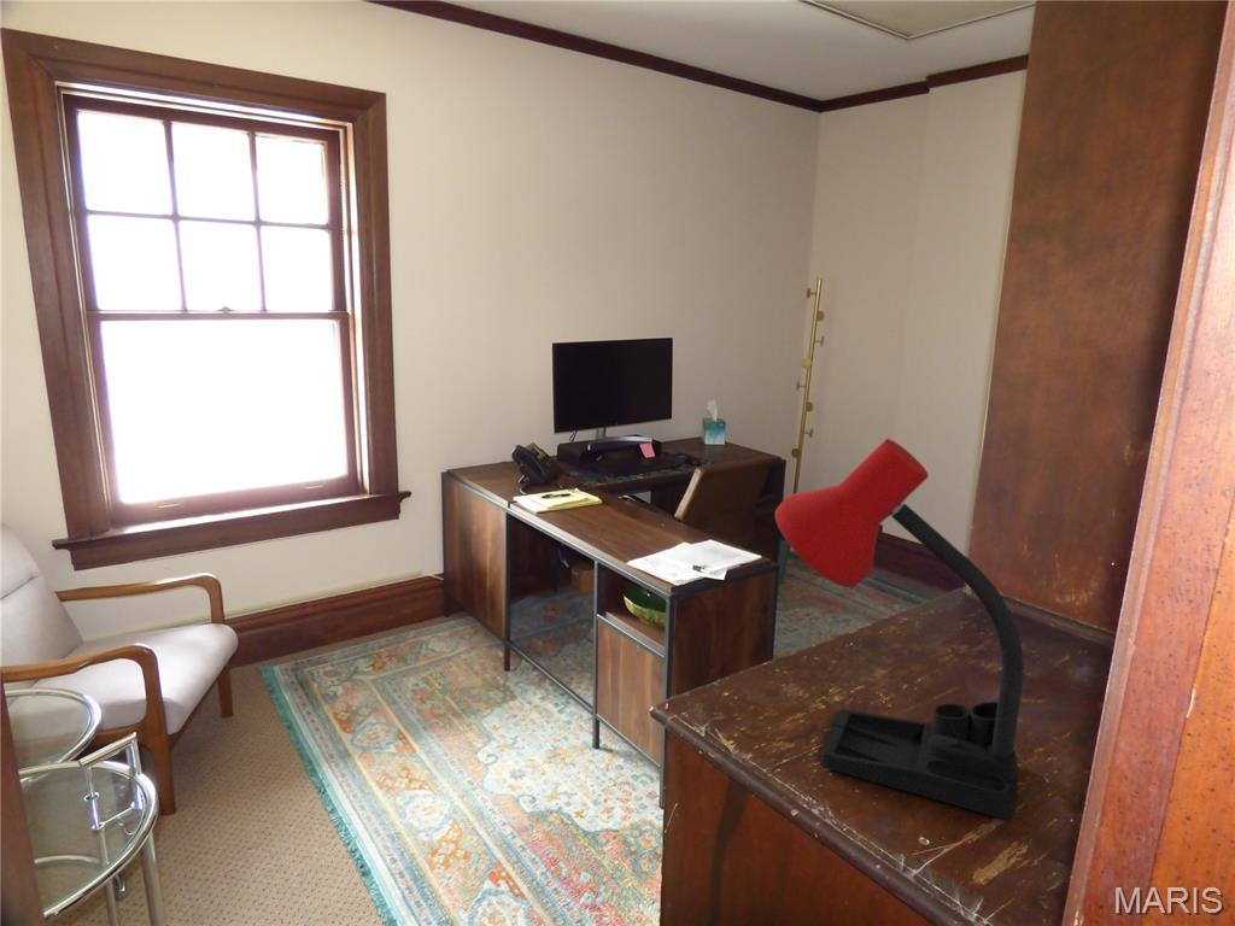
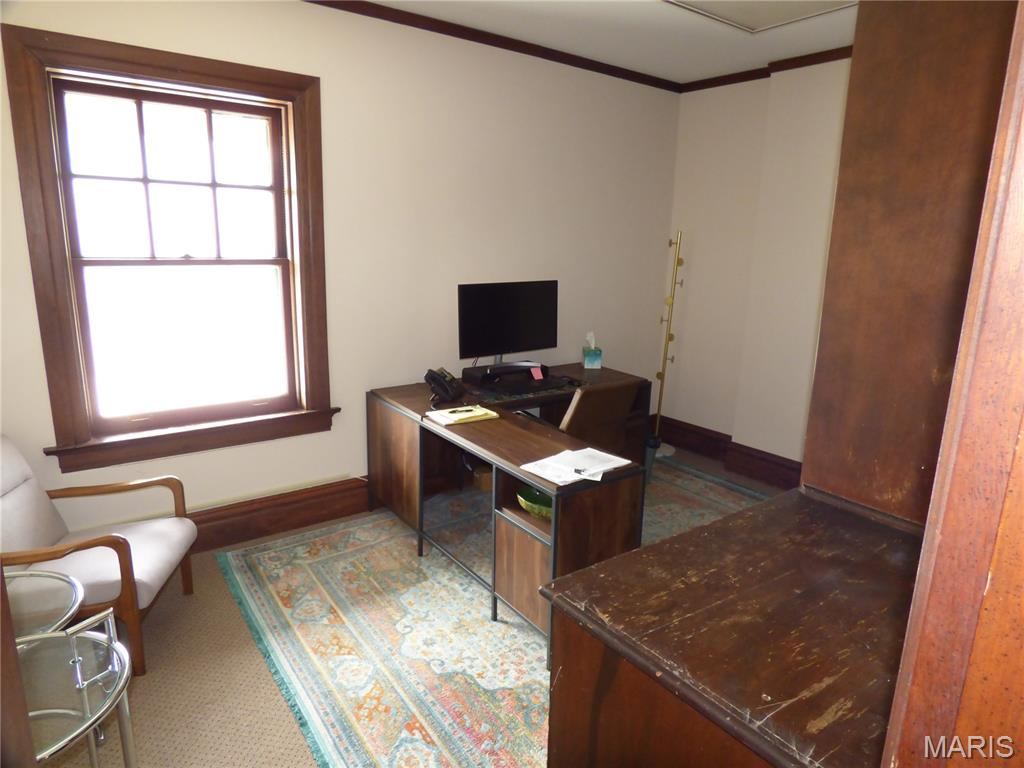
- desk lamp [774,438,1025,820]
